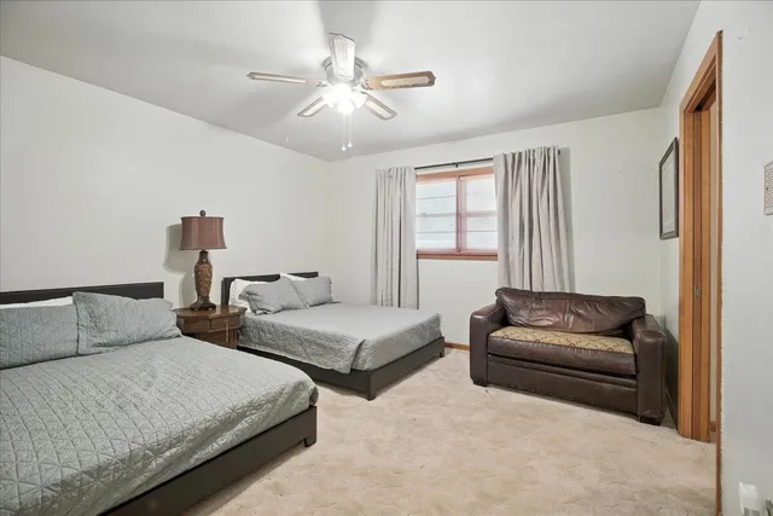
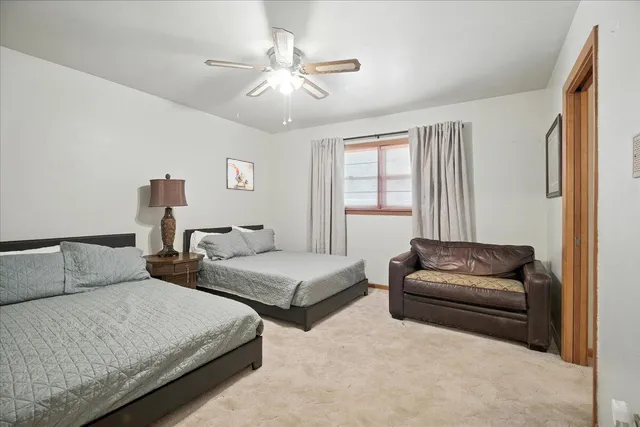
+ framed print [225,157,255,192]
